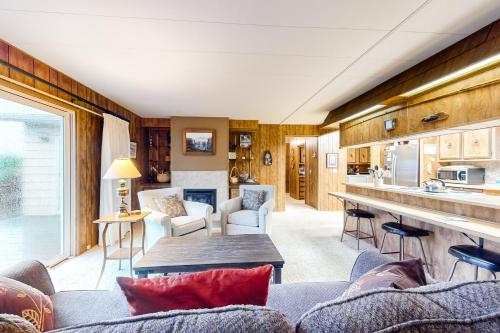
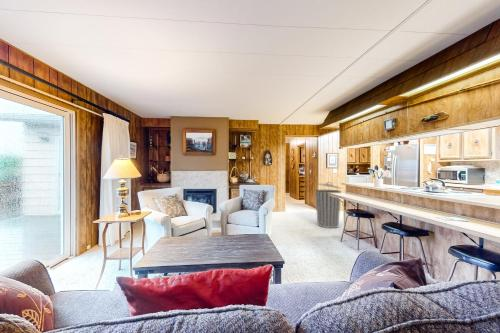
+ trash can [314,181,343,229]
